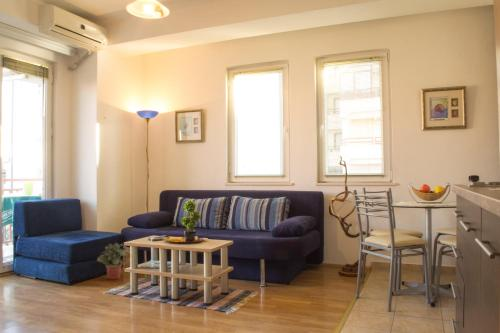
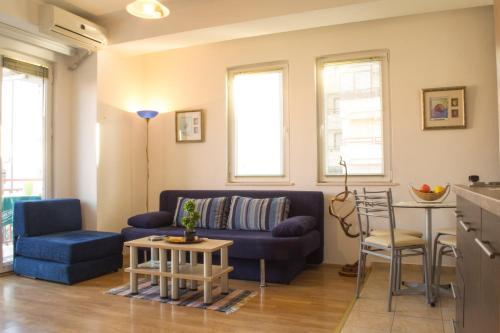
- potted plant [96,242,131,281]
